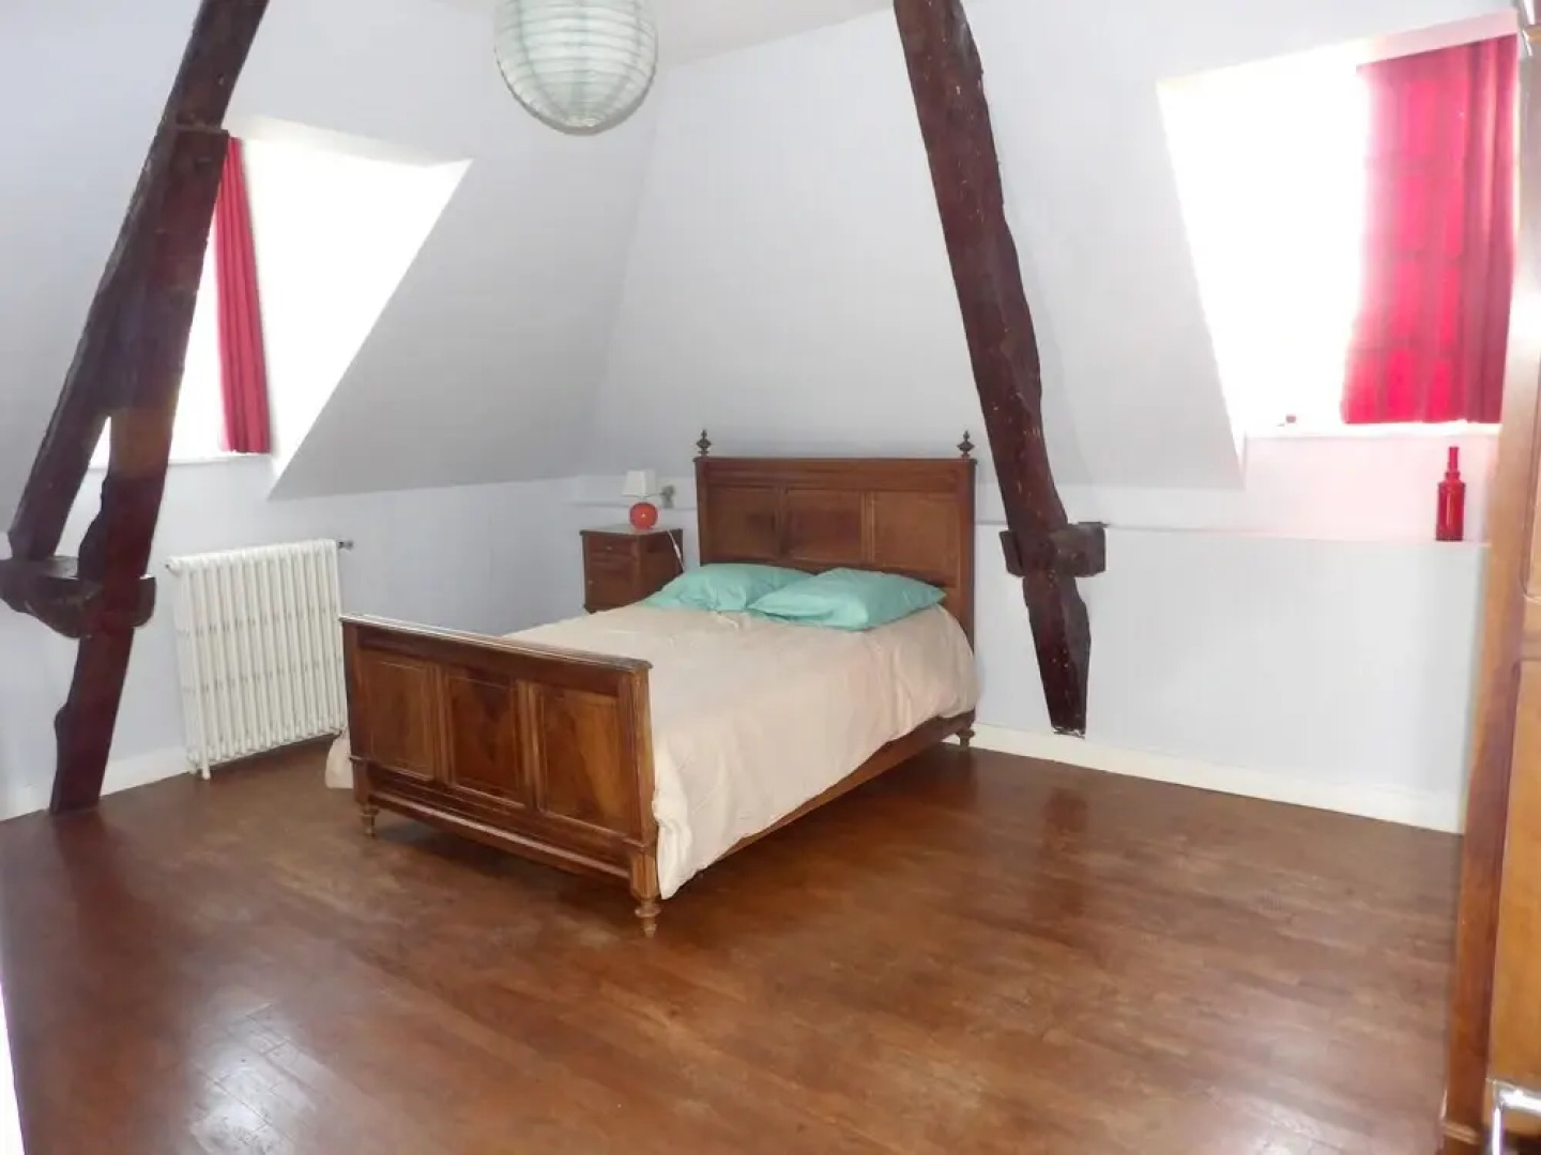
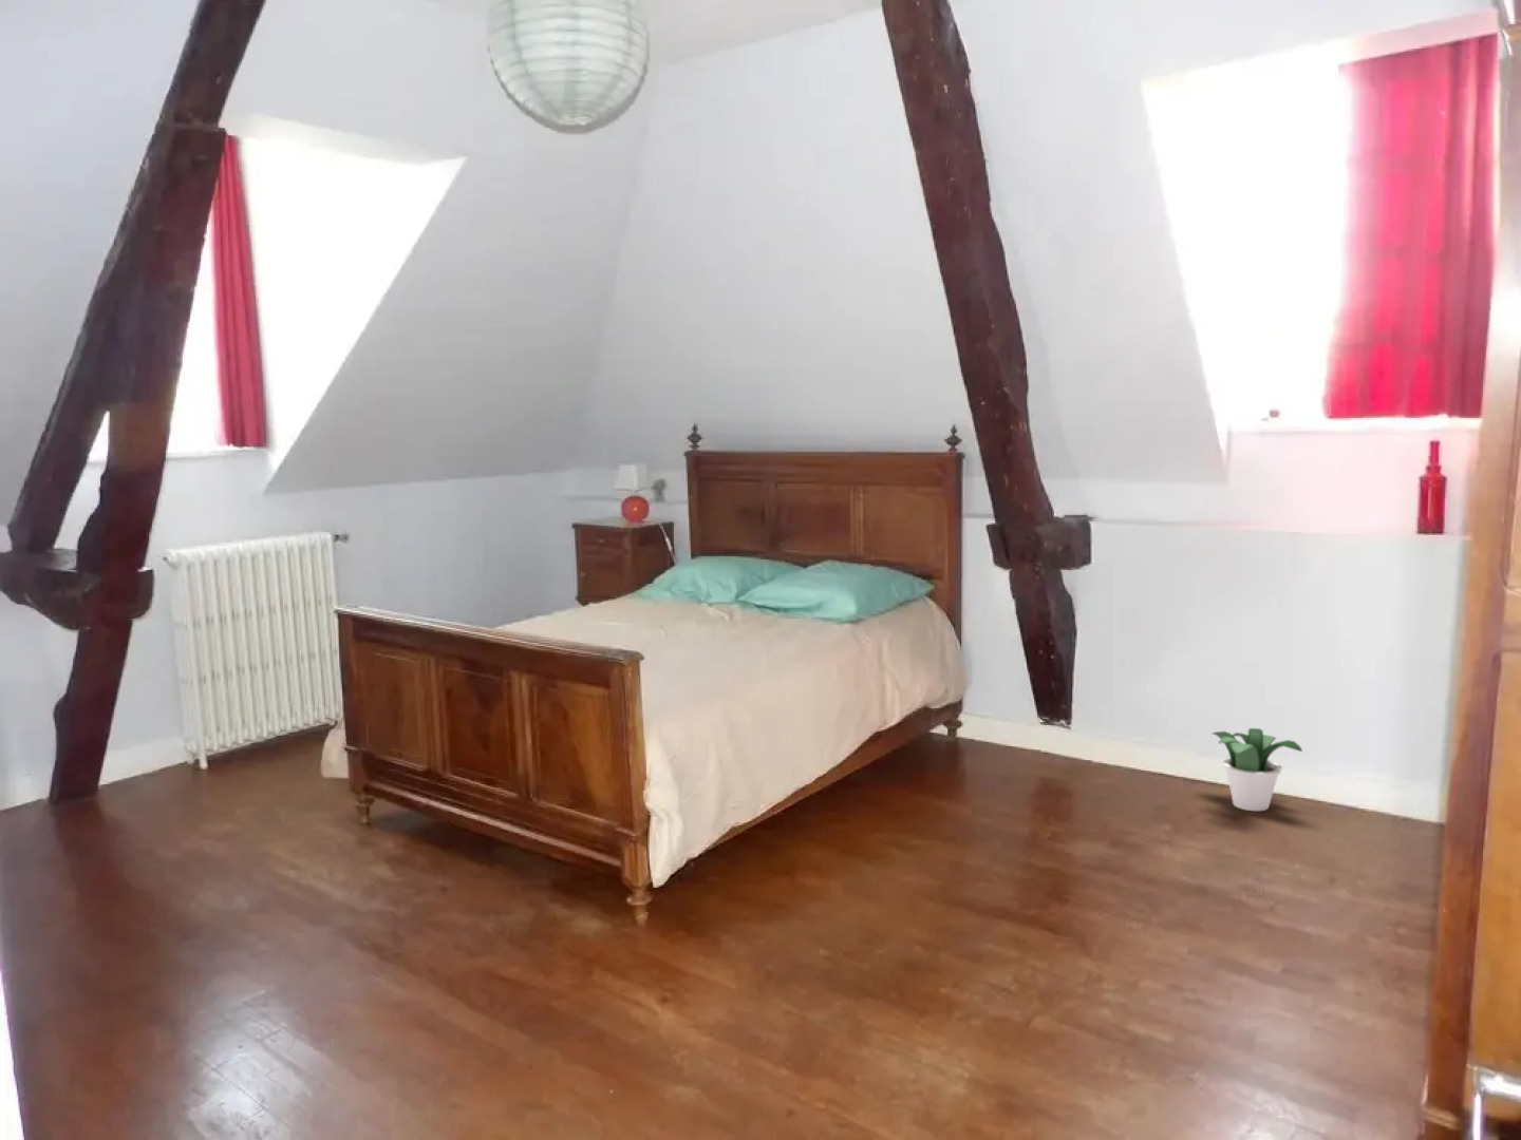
+ potted plant [1211,727,1303,812]
